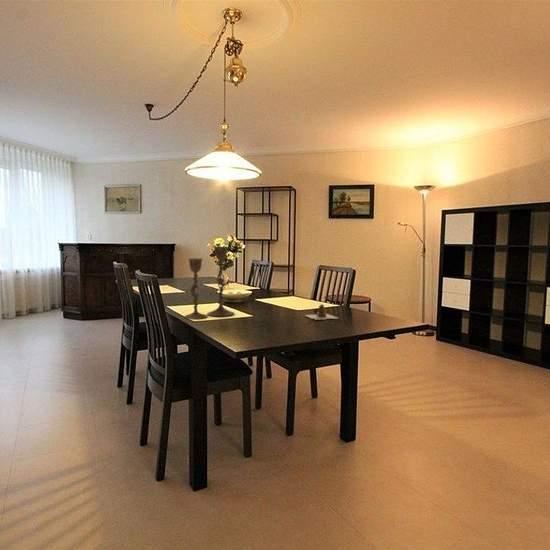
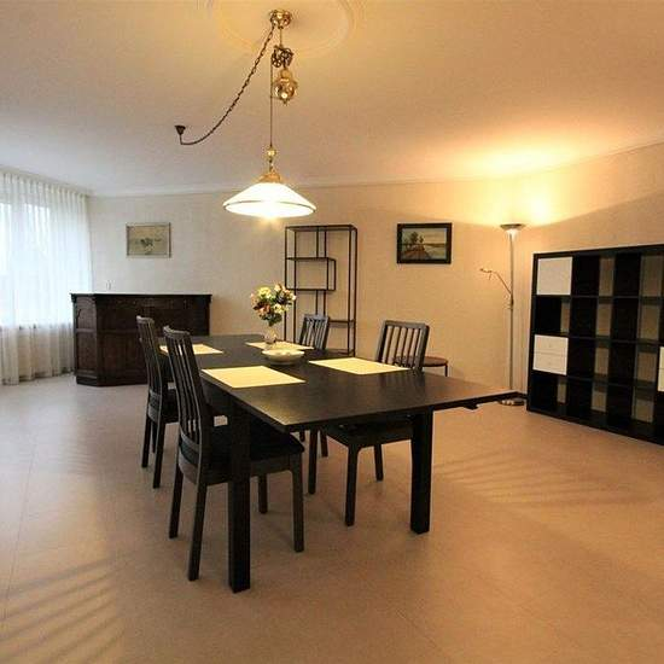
- teapot [303,303,338,321]
- candlestick [183,246,235,320]
